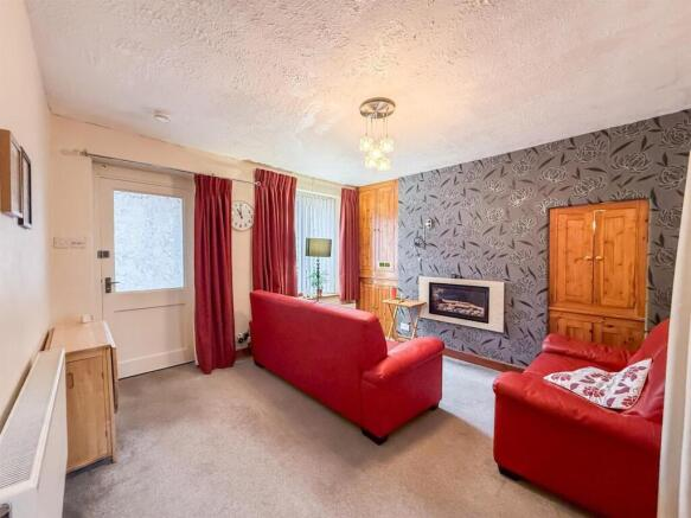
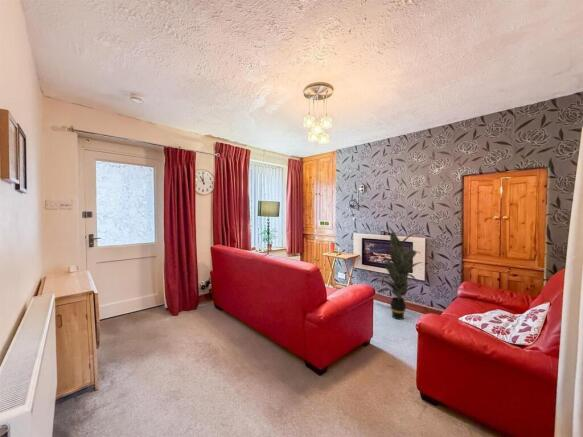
+ indoor plant [365,226,426,321]
